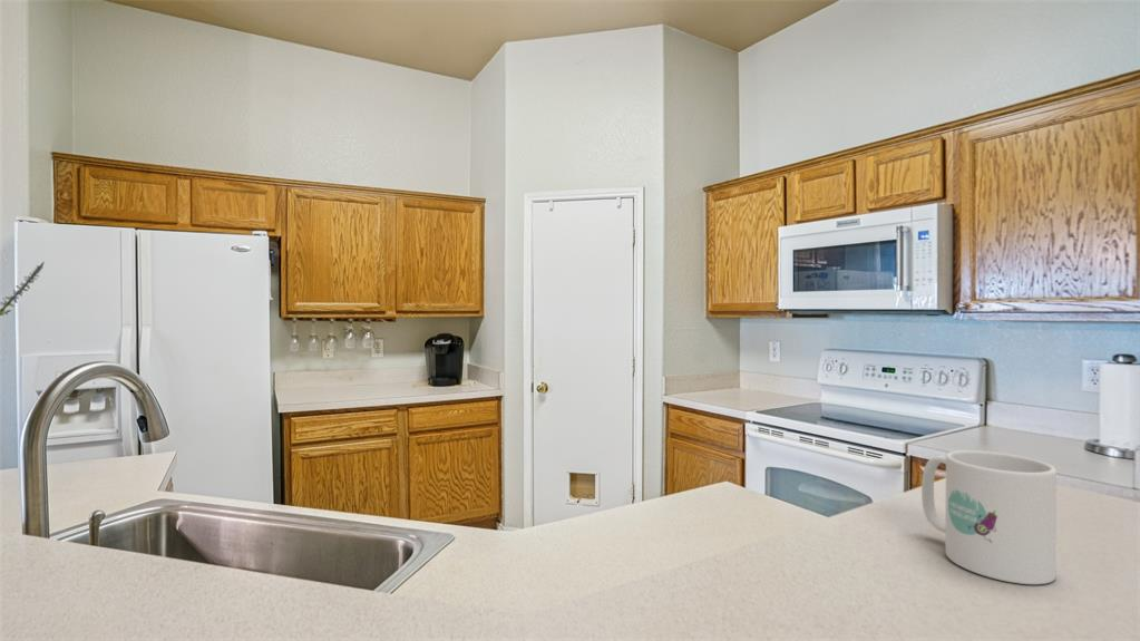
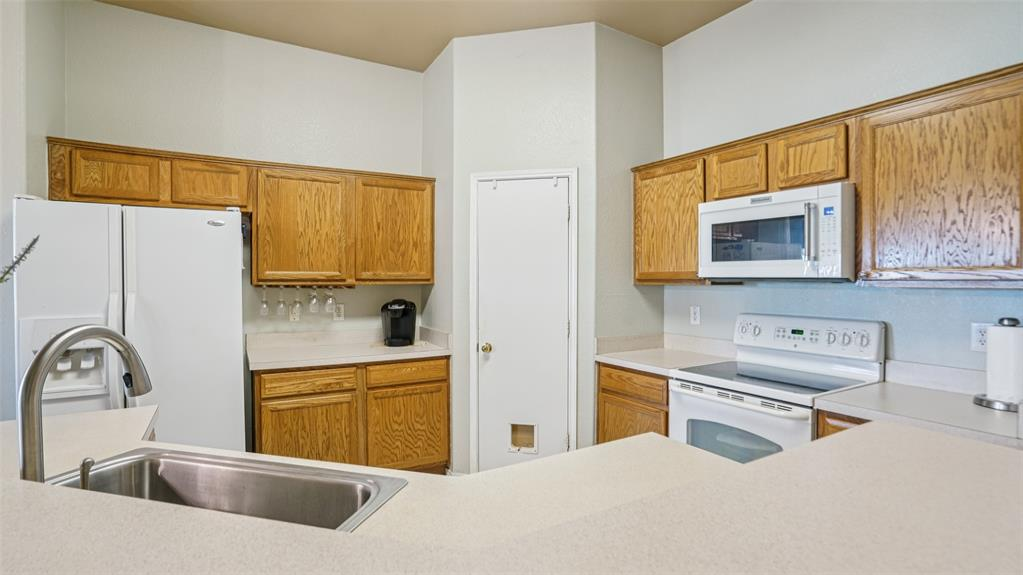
- mug [920,449,1058,585]
